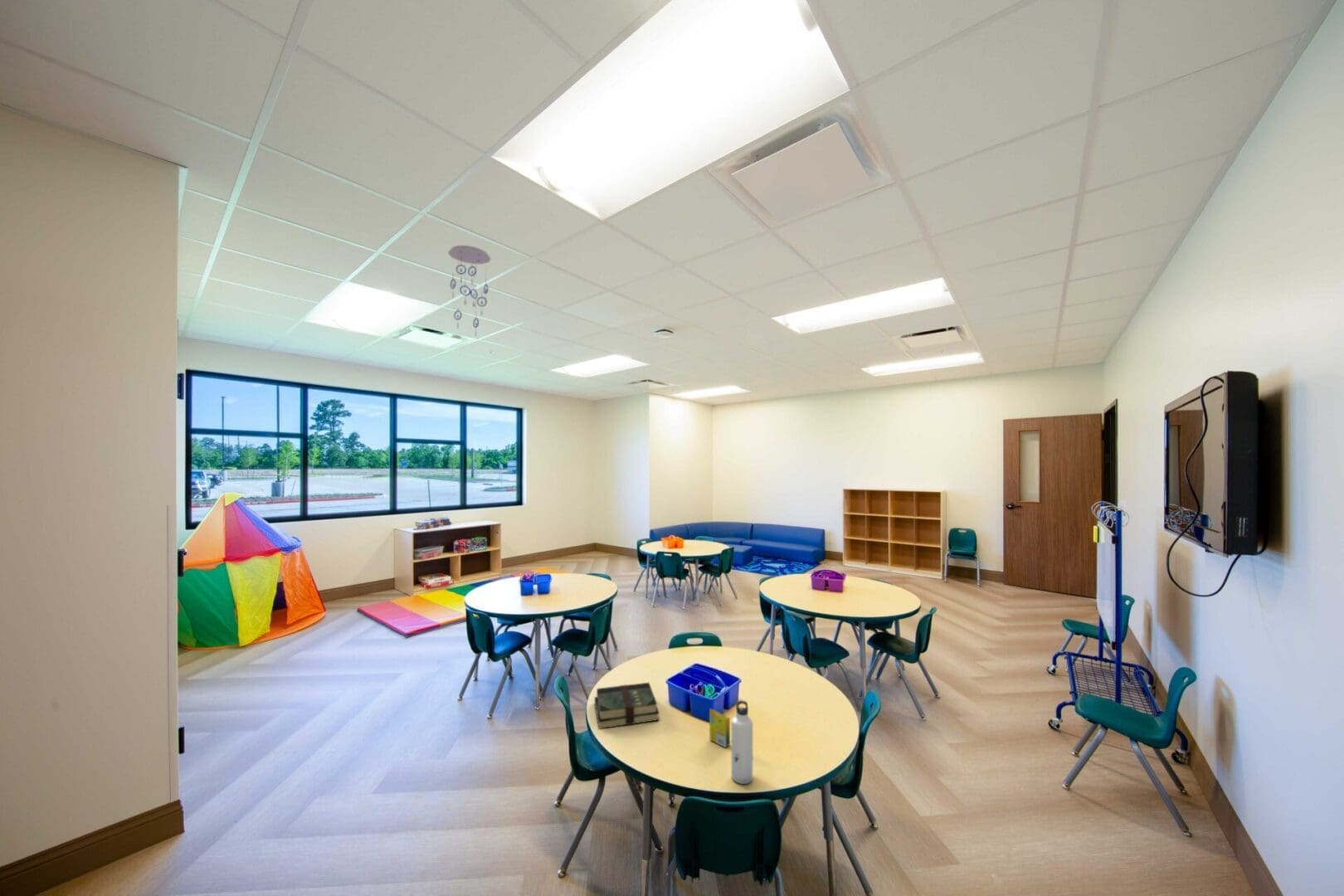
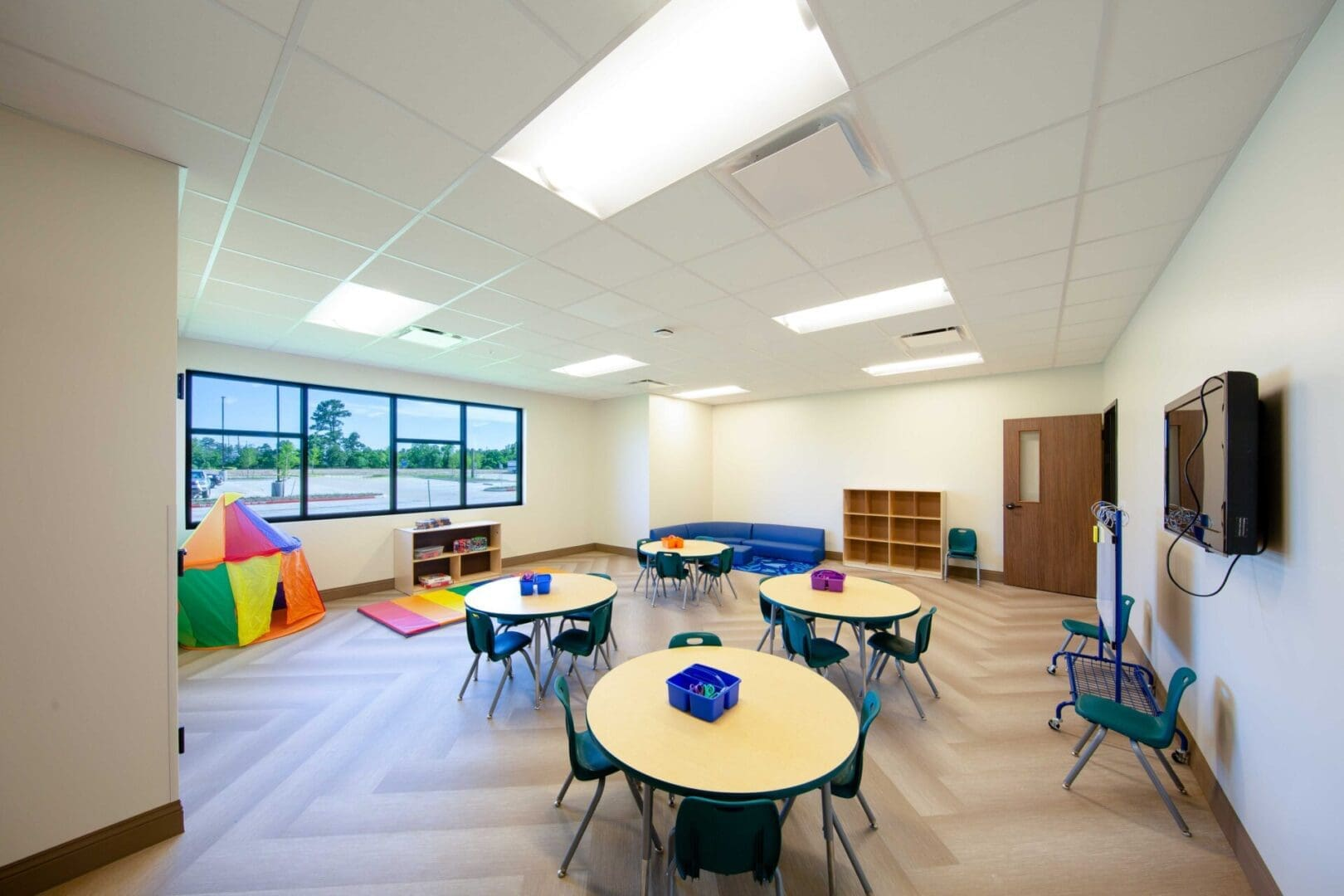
- book [594,682,660,730]
- crayon box [709,708,731,748]
- water bottle [731,699,753,785]
- ceiling mobile [447,245,492,338]
